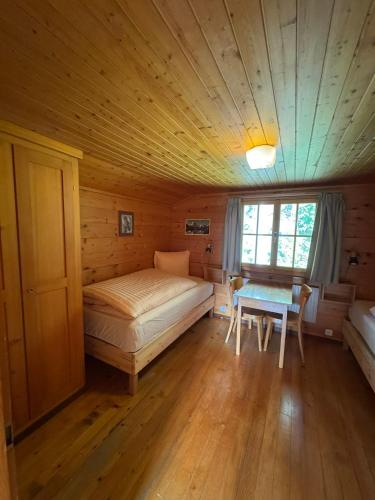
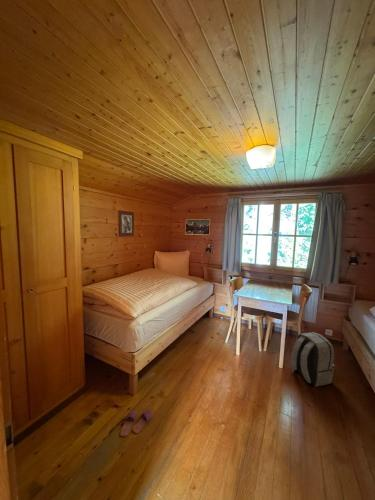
+ backpack [290,331,335,388]
+ slippers [119,408,154,437]
